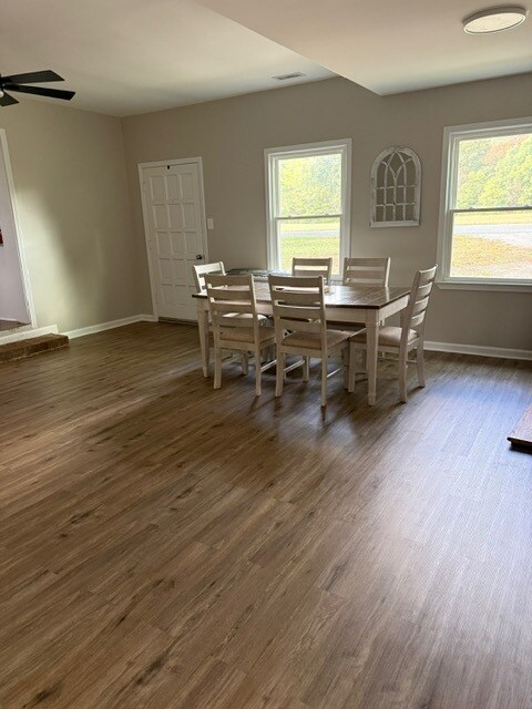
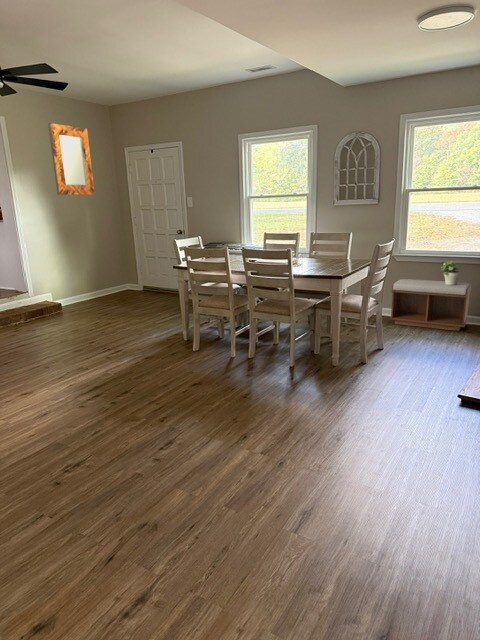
+ bench [389,278,472,332]
+ home mirror [47,122,95,196]
+ potted plant [439,259,461,285]
